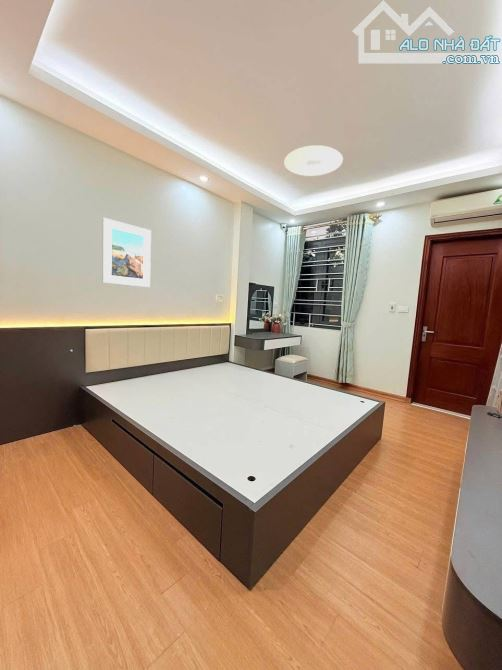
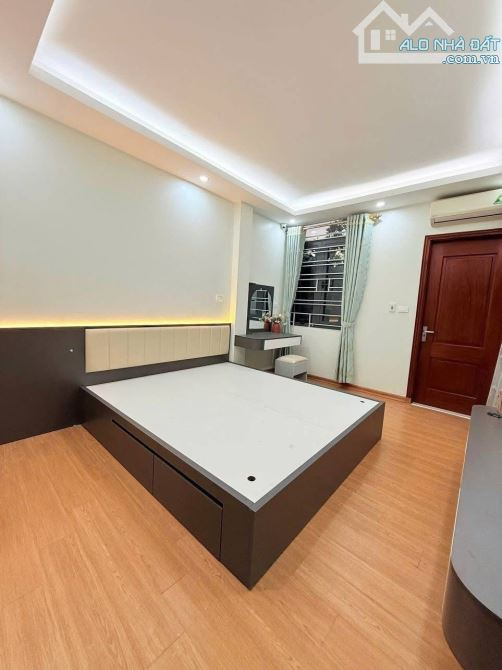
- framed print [101,217,152,288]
- ceiling light [283,144,344,177]
